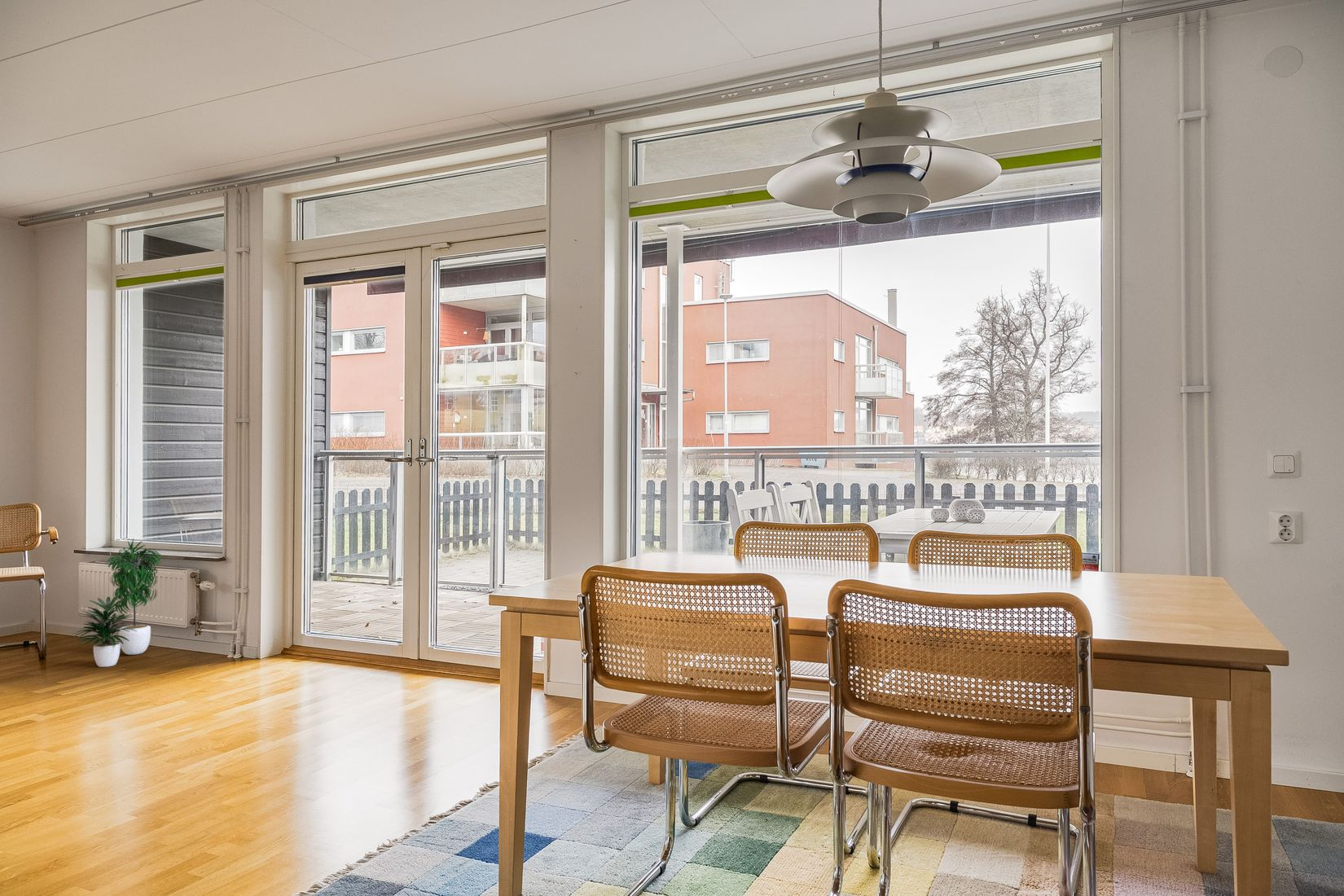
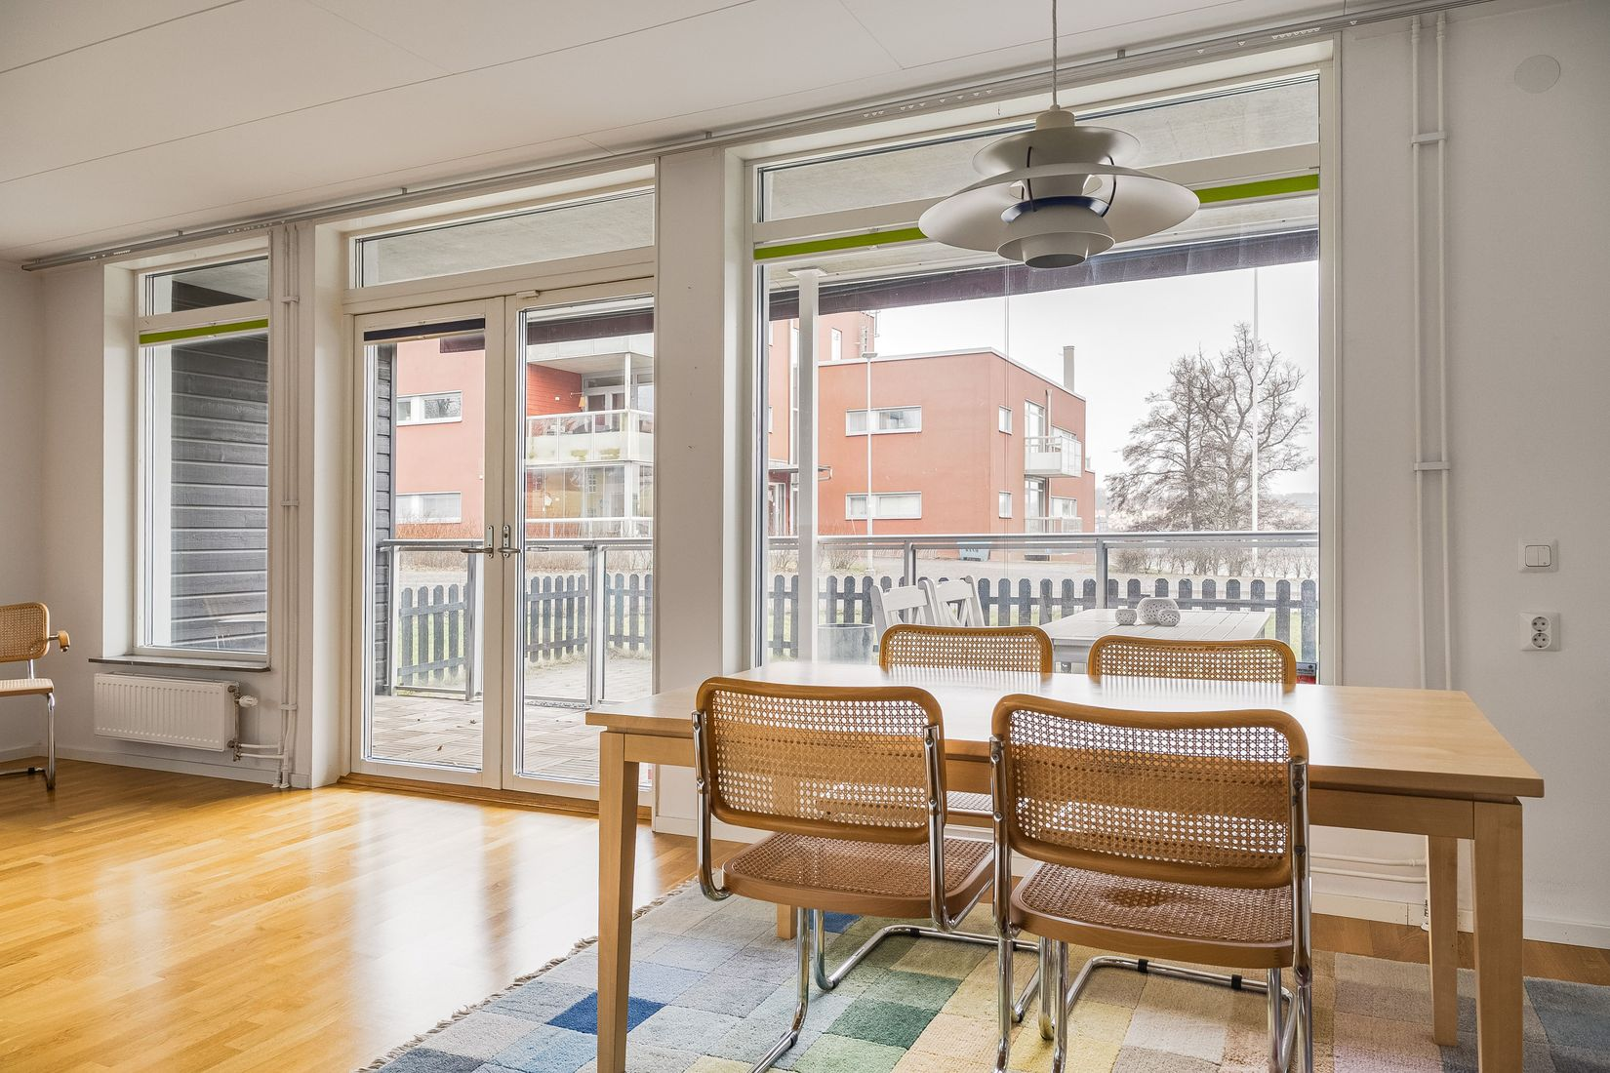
- potted plant [72,538,165,668]
